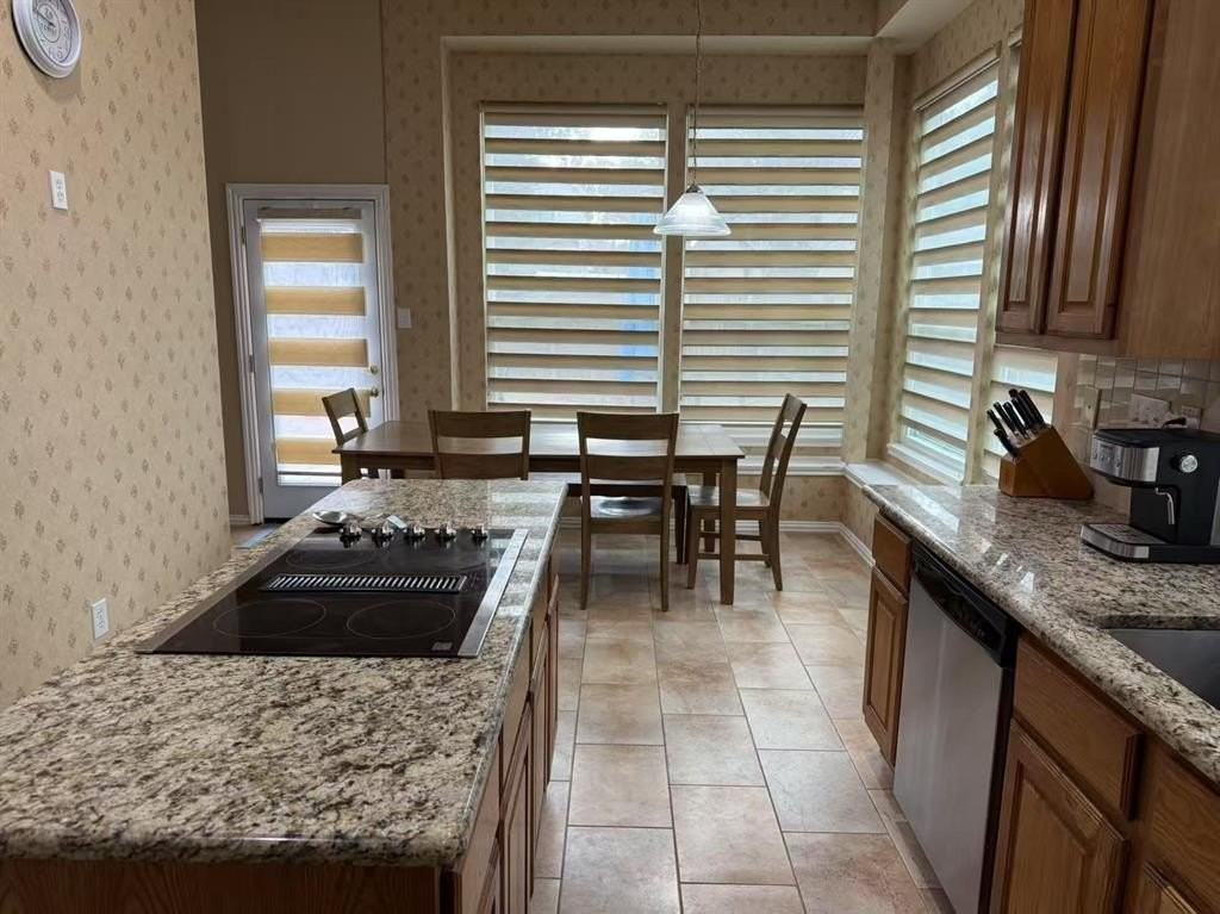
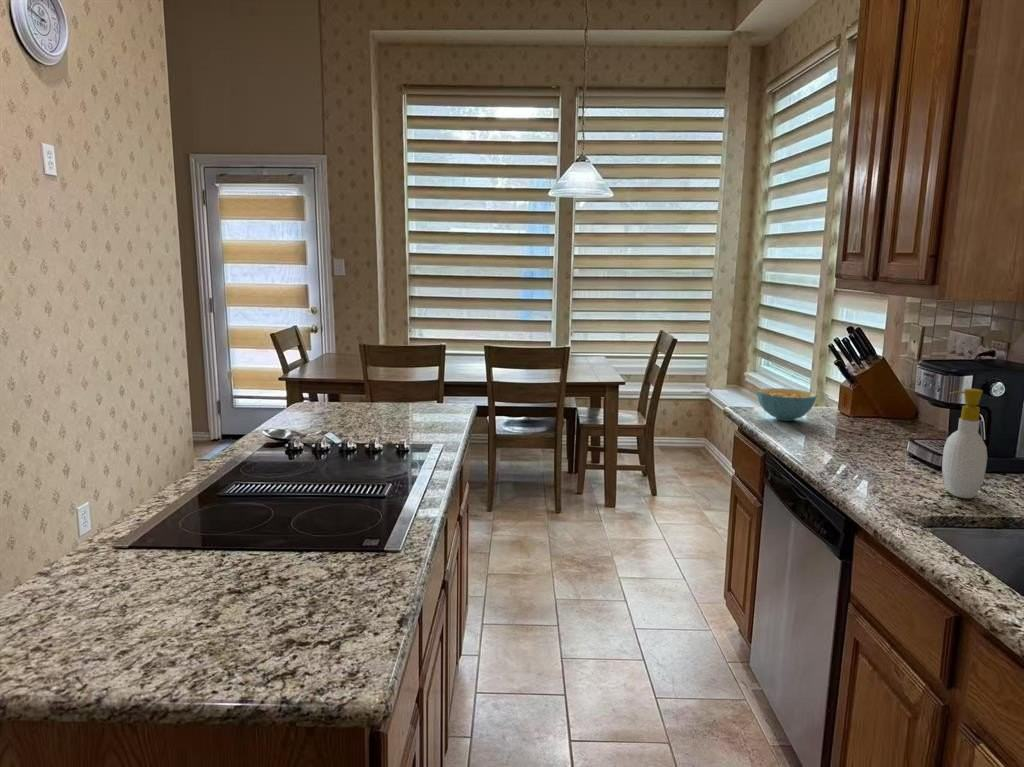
+ cereal bowl [756,387,818,422]
+ soap bottle [941,388,988,499]
